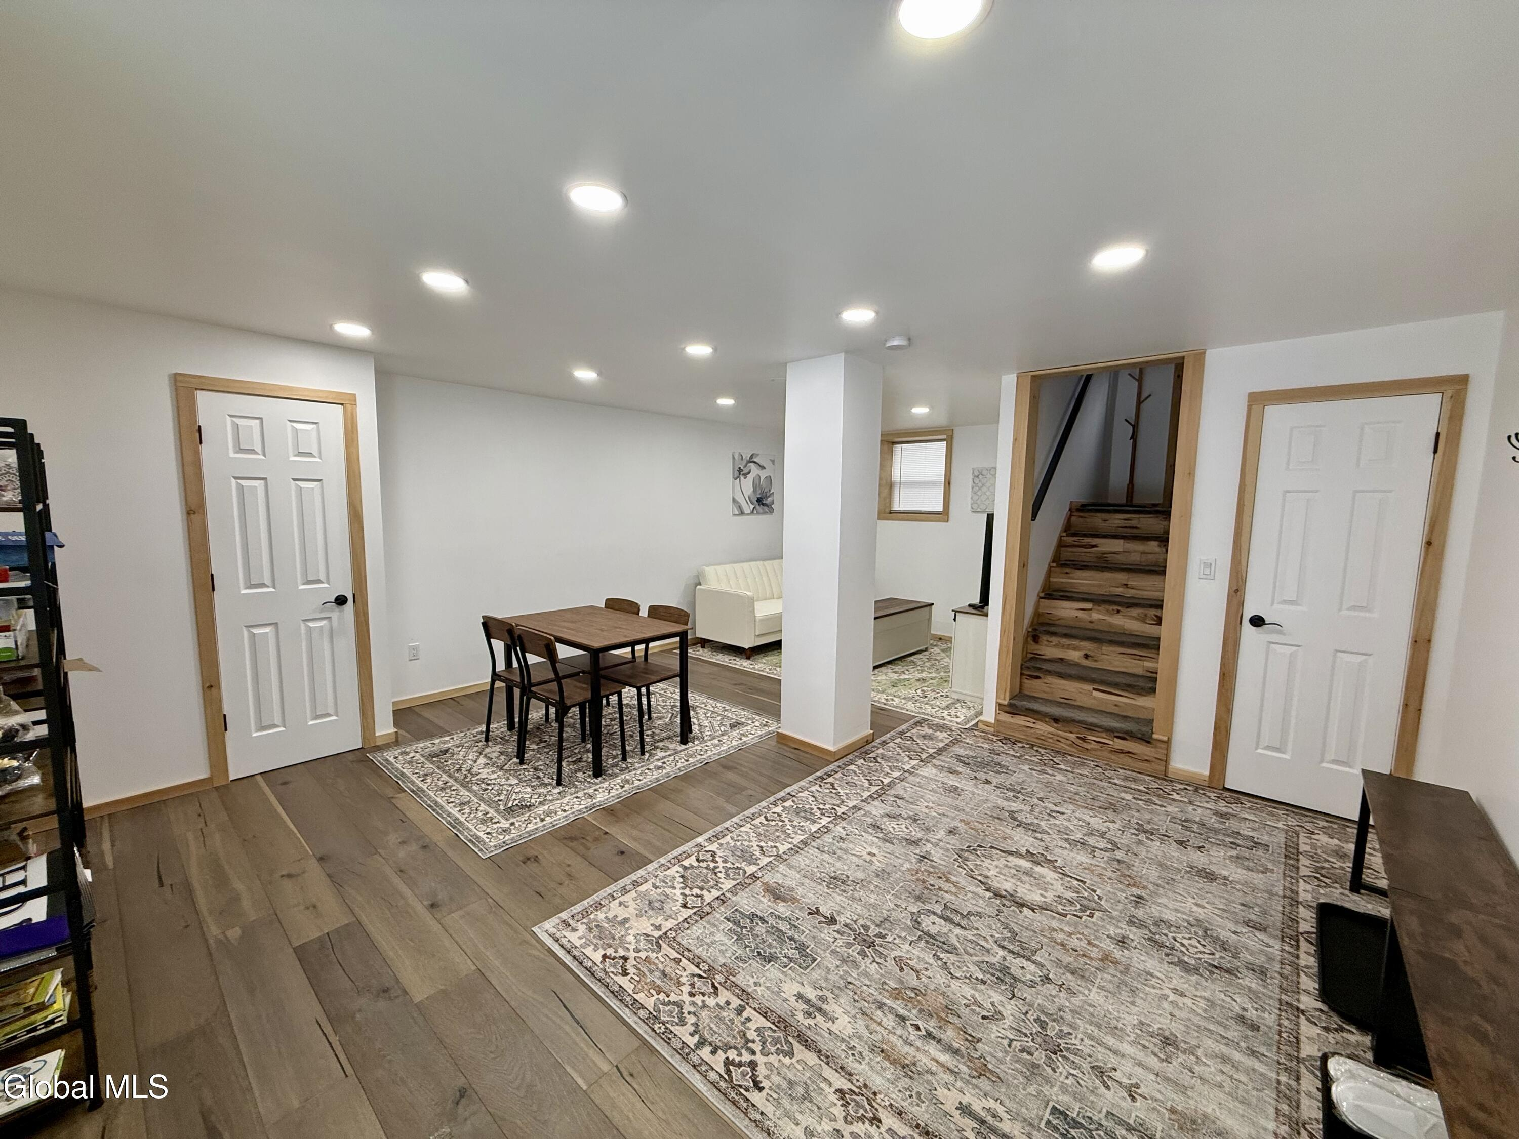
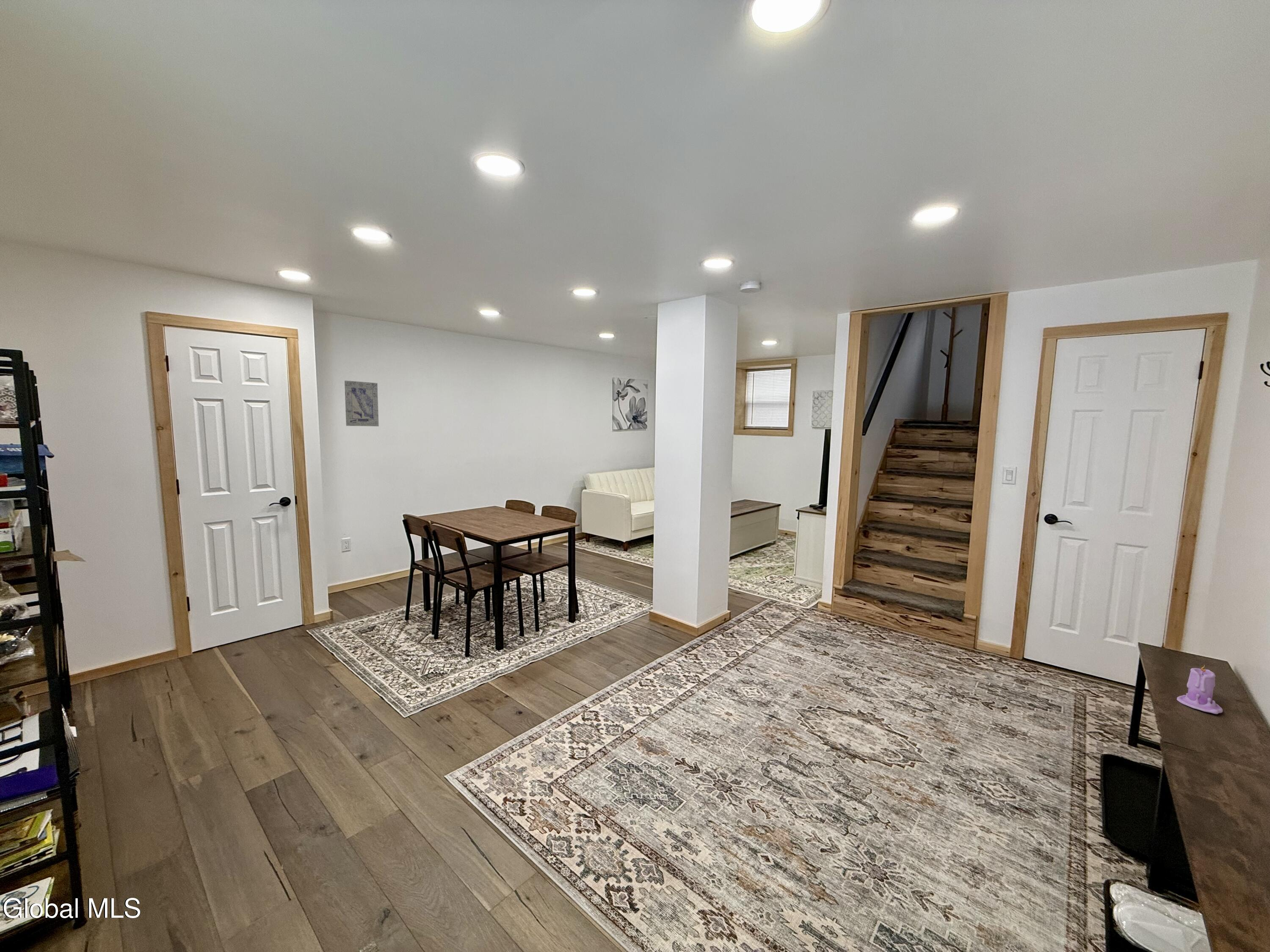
+ wall art [344,380,379,427]
+ candle [1176,665,1223,715]
